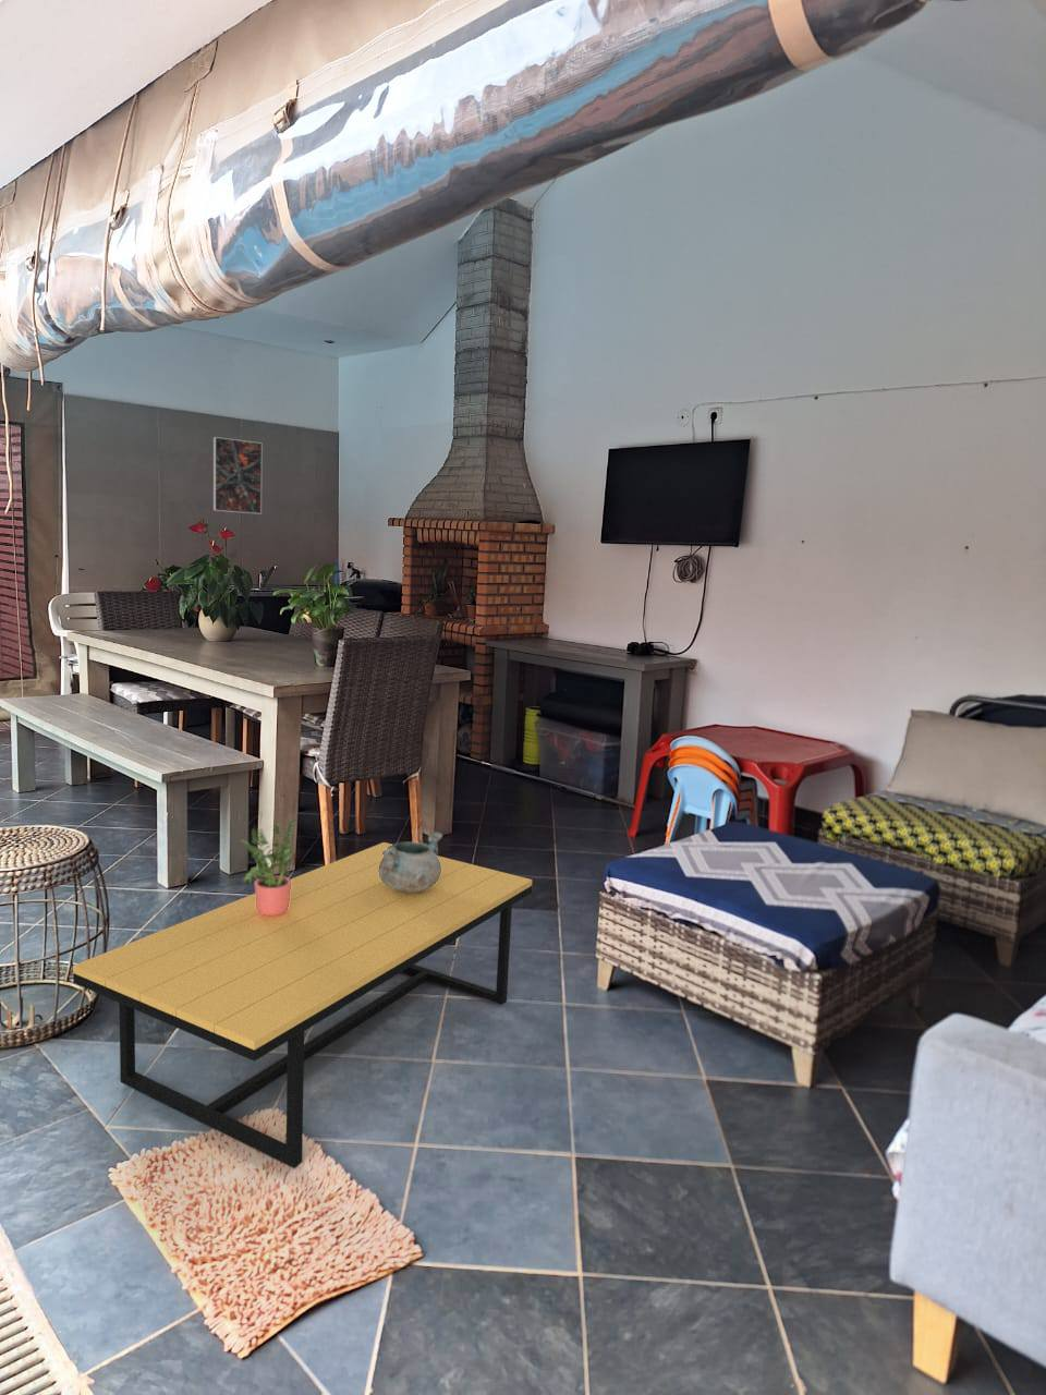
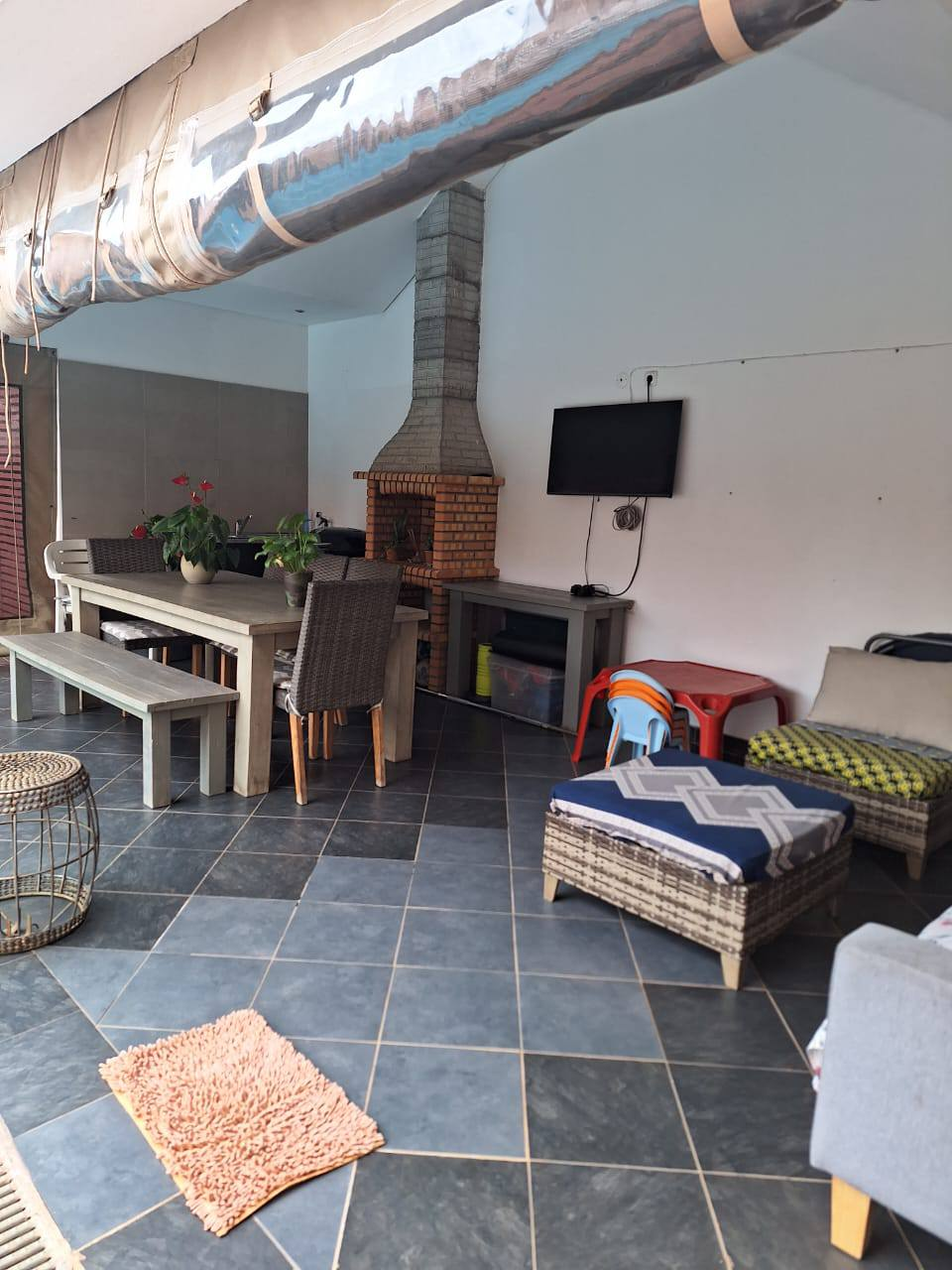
- coffee table [71,841,533,1170]
- potted plant [238,819,297,916]
- decorative bowl [378,830,444,893]
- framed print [212,436,264,515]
